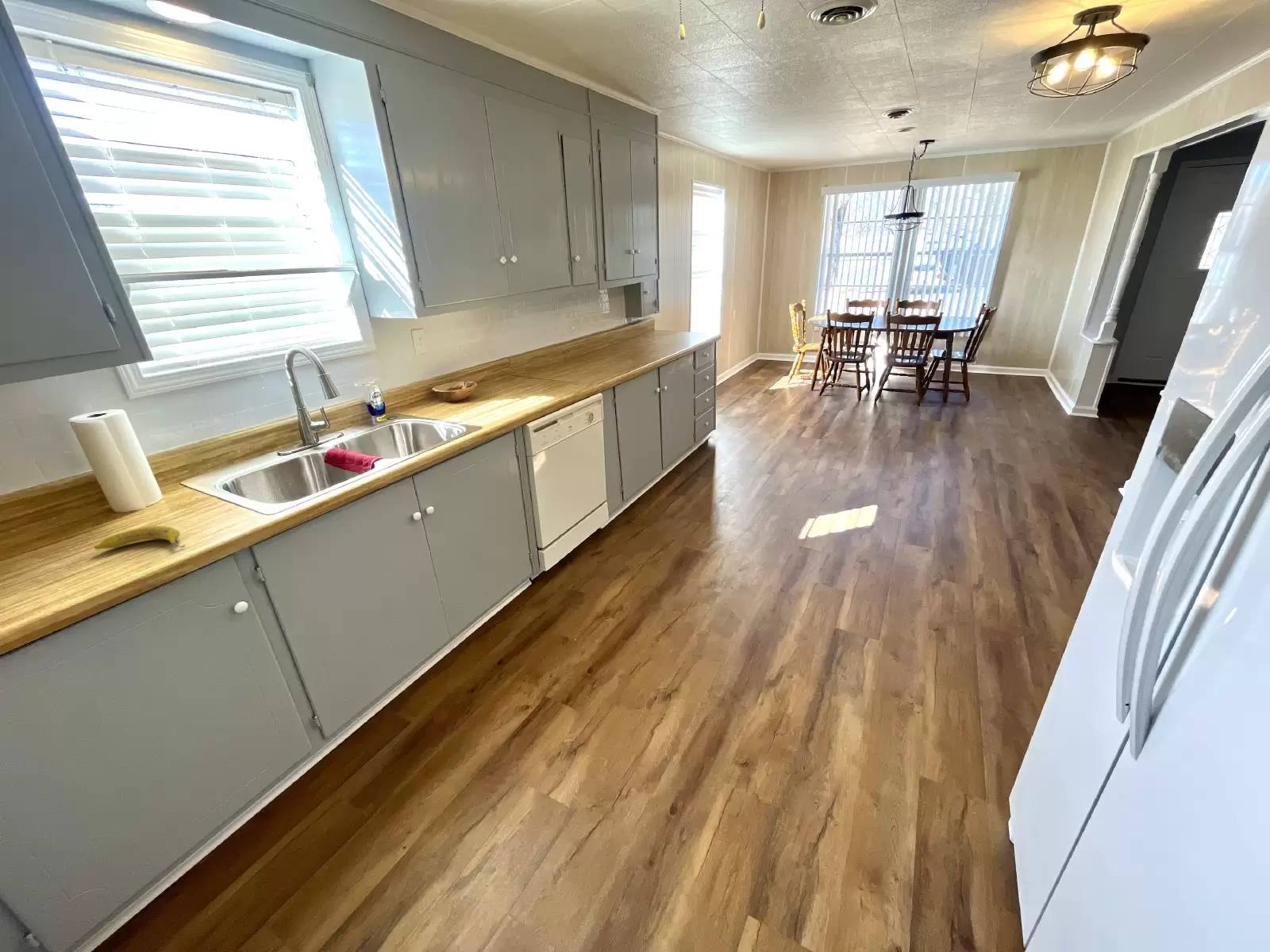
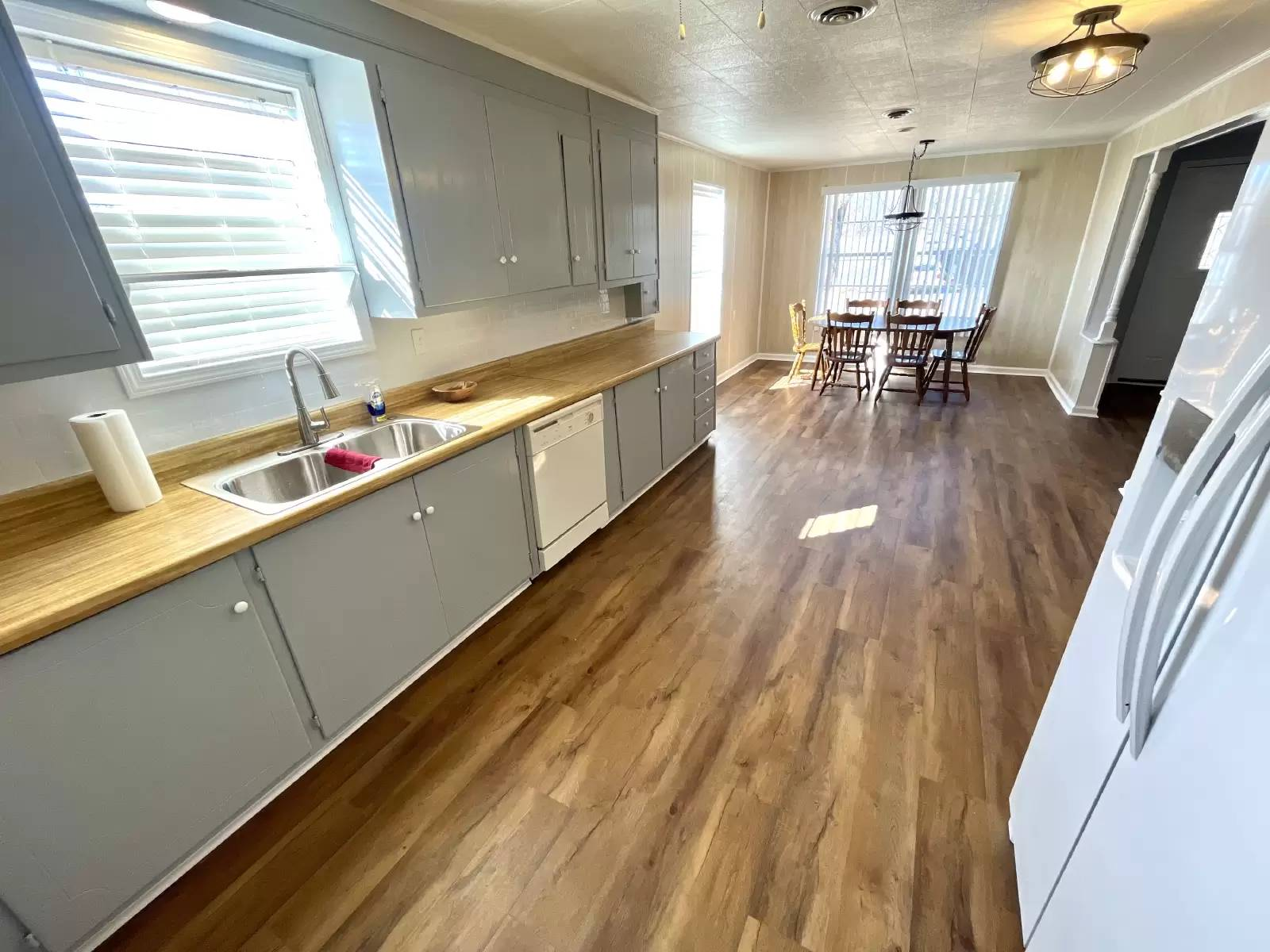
- fruit [94,525,186,551]
